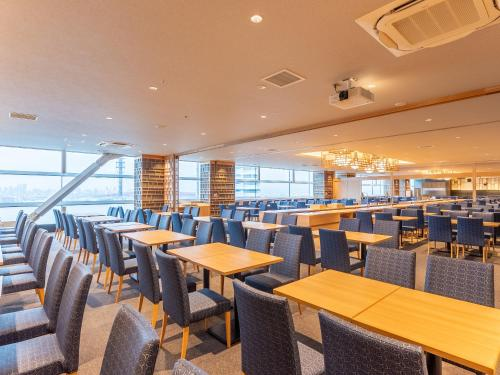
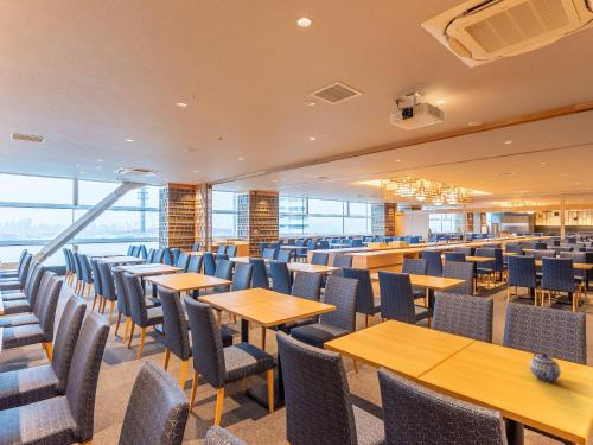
+ teapot [529,351,562,383]
